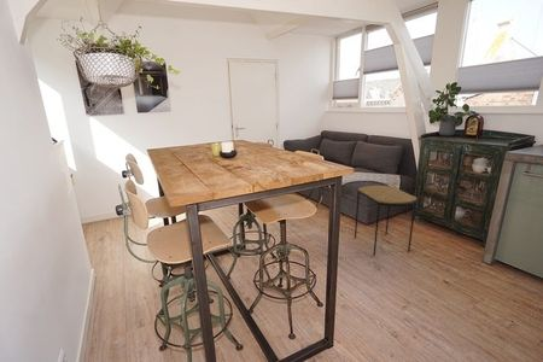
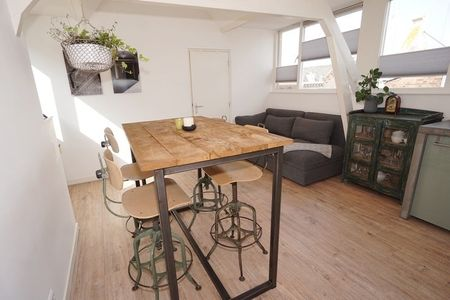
- side table [354,185,419,257]
